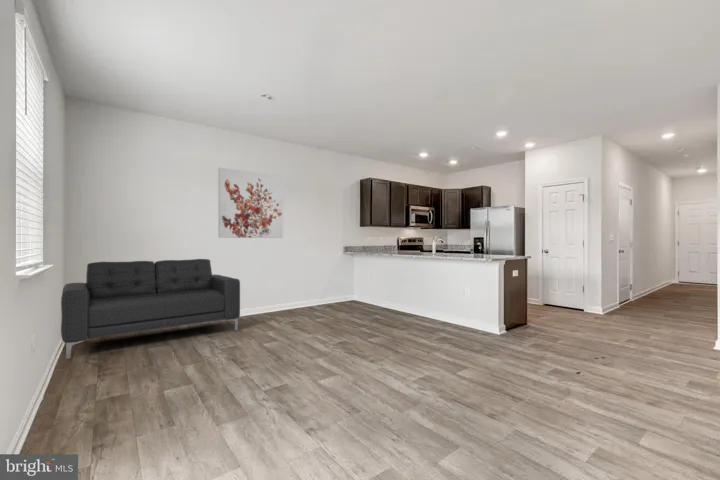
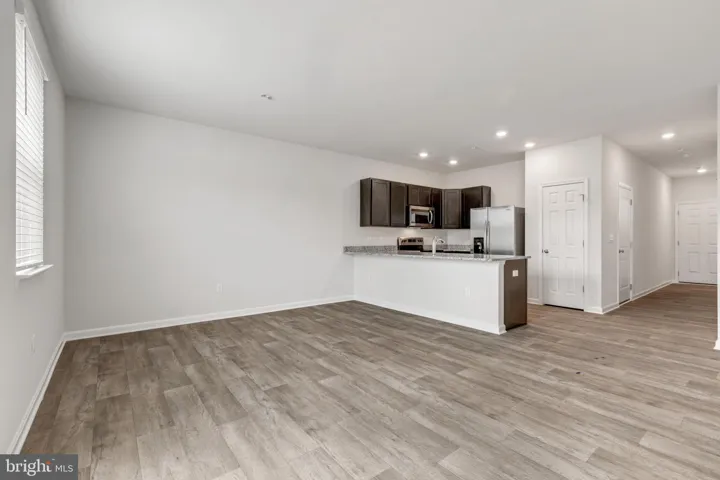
- wall art [217,167,284,239]
- sofa [60,258,241,360]
